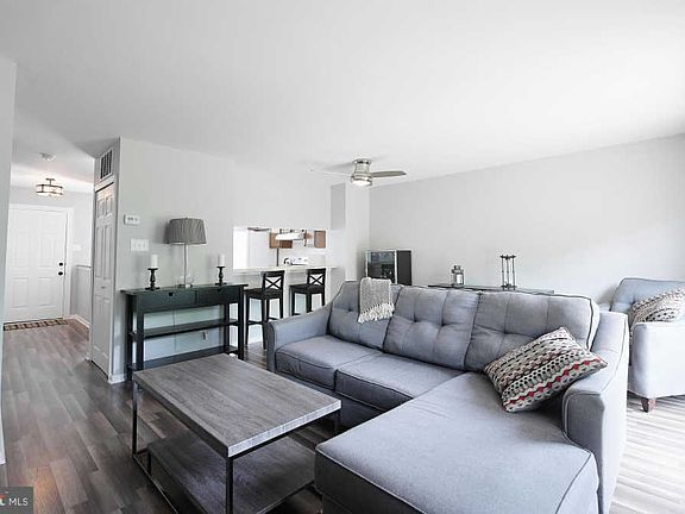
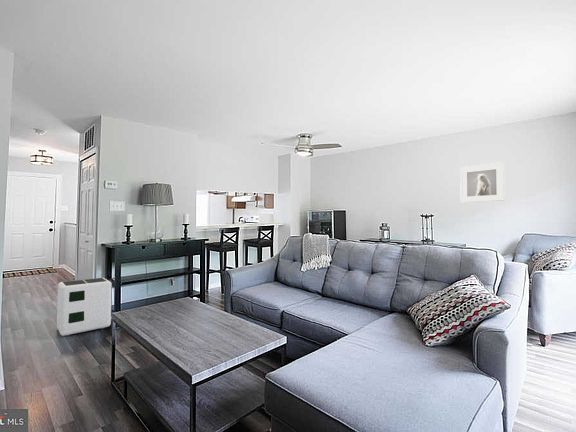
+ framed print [459,161,505,203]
+ air purifier [56,277,113,337]
